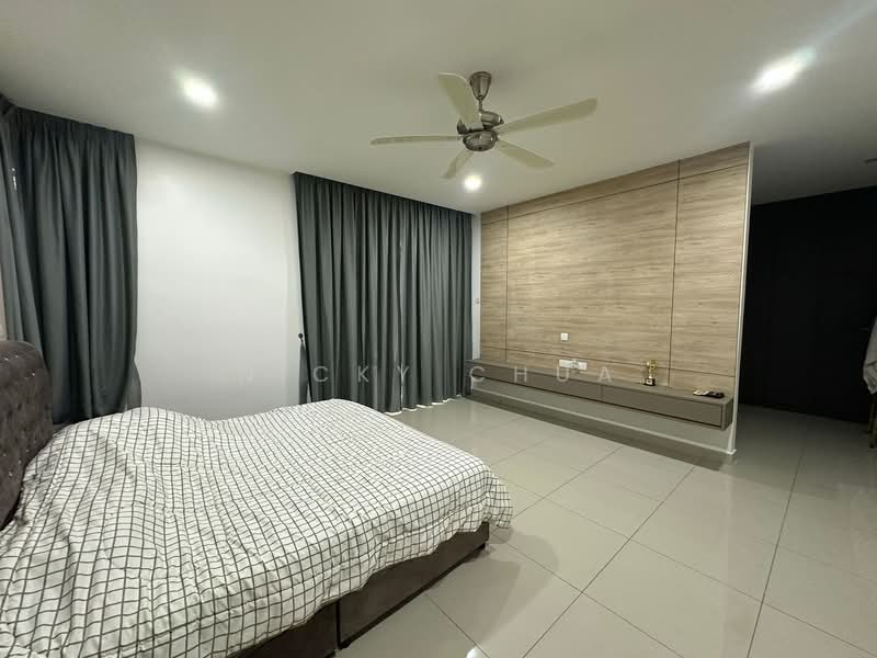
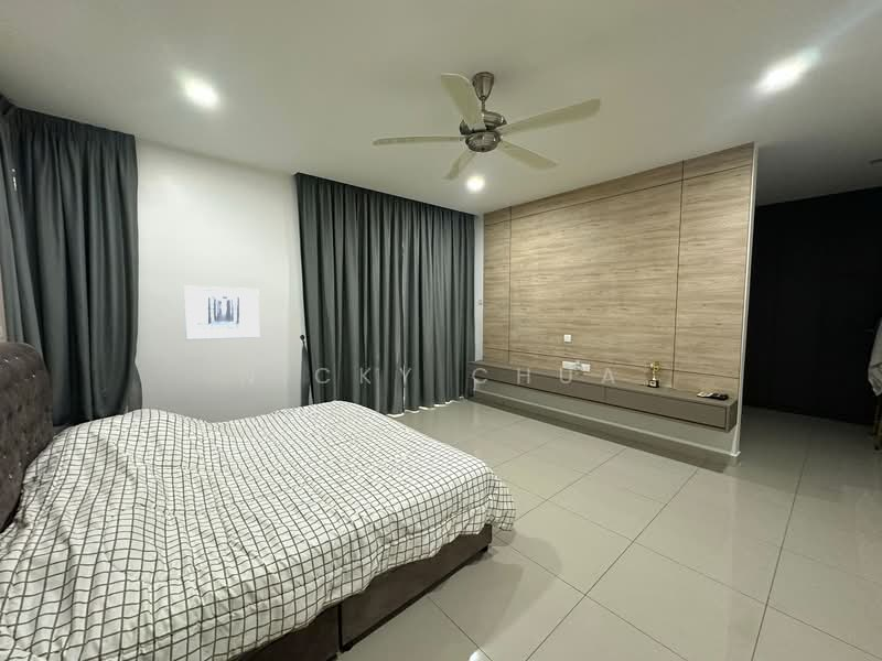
+ wall art [183,284,260,342]
